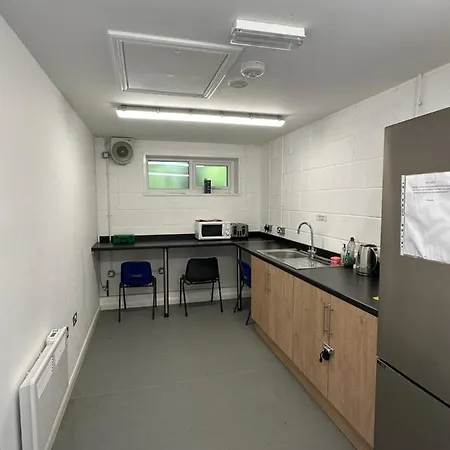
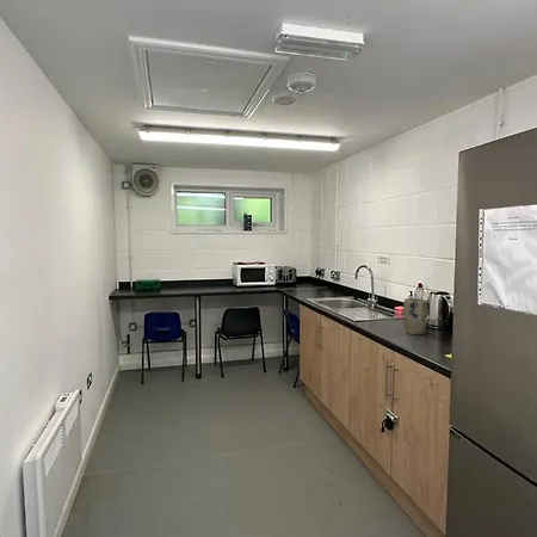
+ plant pot [402,297,428,335]
